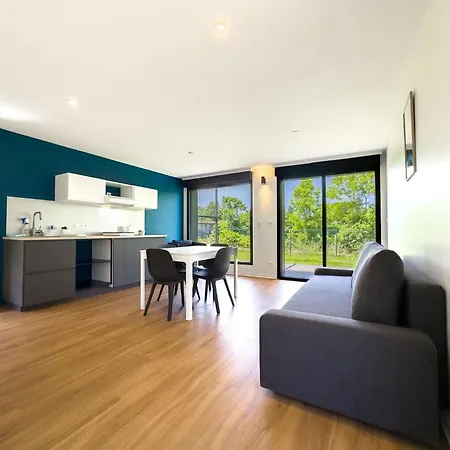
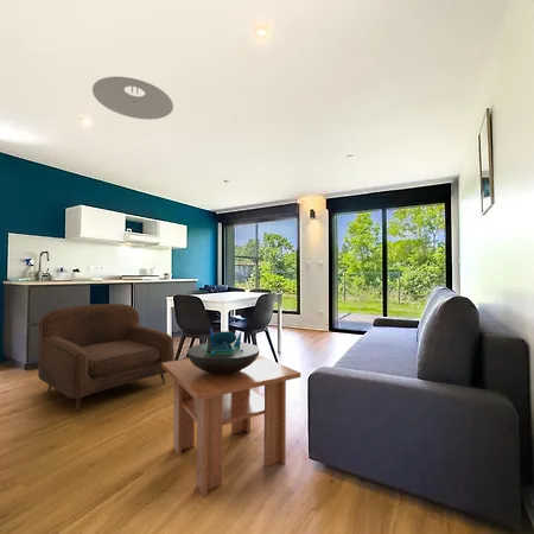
+ ceiling light [91,76,174,121]
+ coffee table [161,354,301,497]
+ armchair [37,303,176,412]
+ decorative bowl [186,326,261,374]
